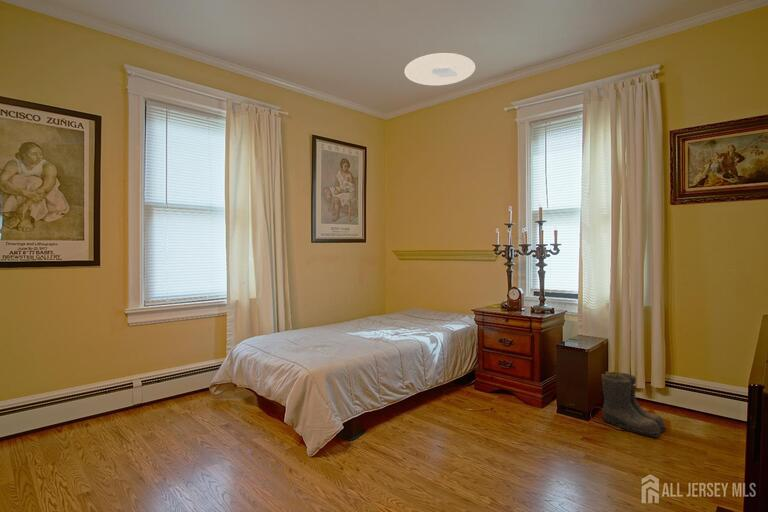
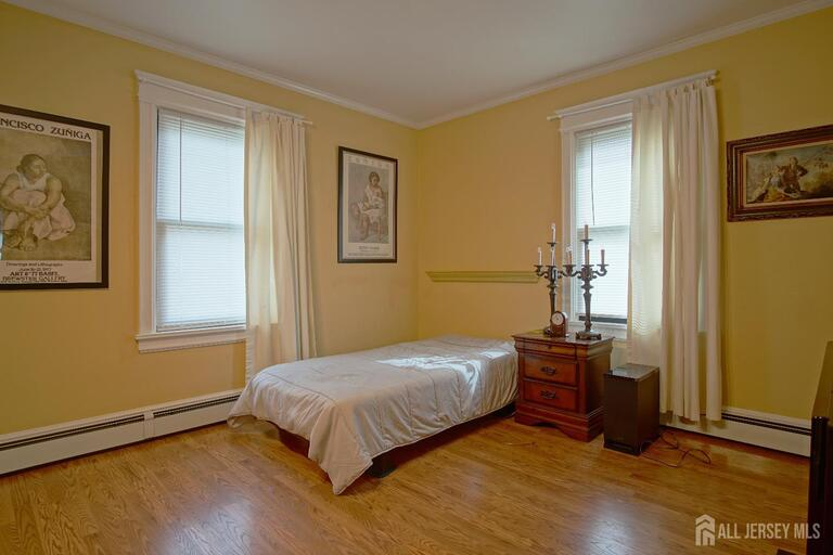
- ceiling light [404,52,476,86]
- boots [600,371,666,438]
